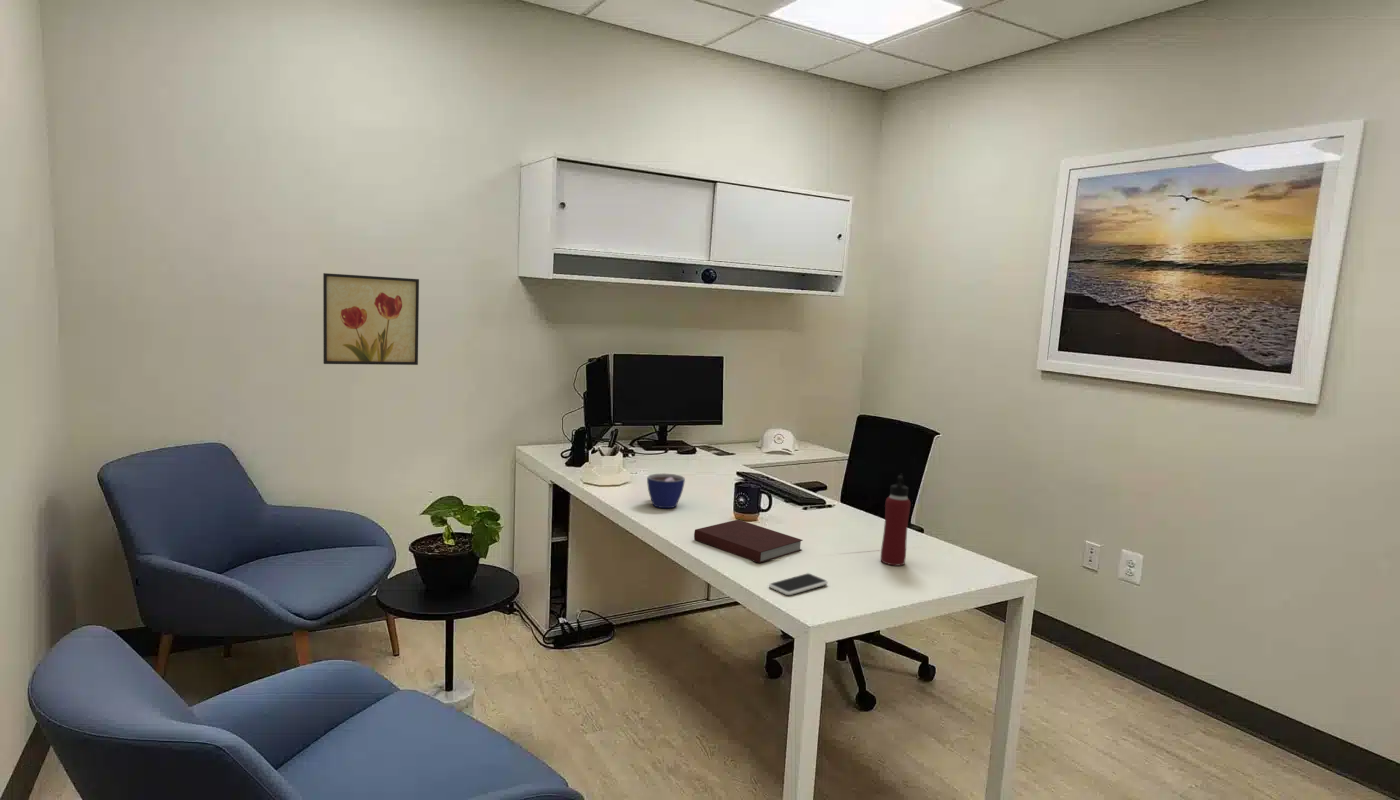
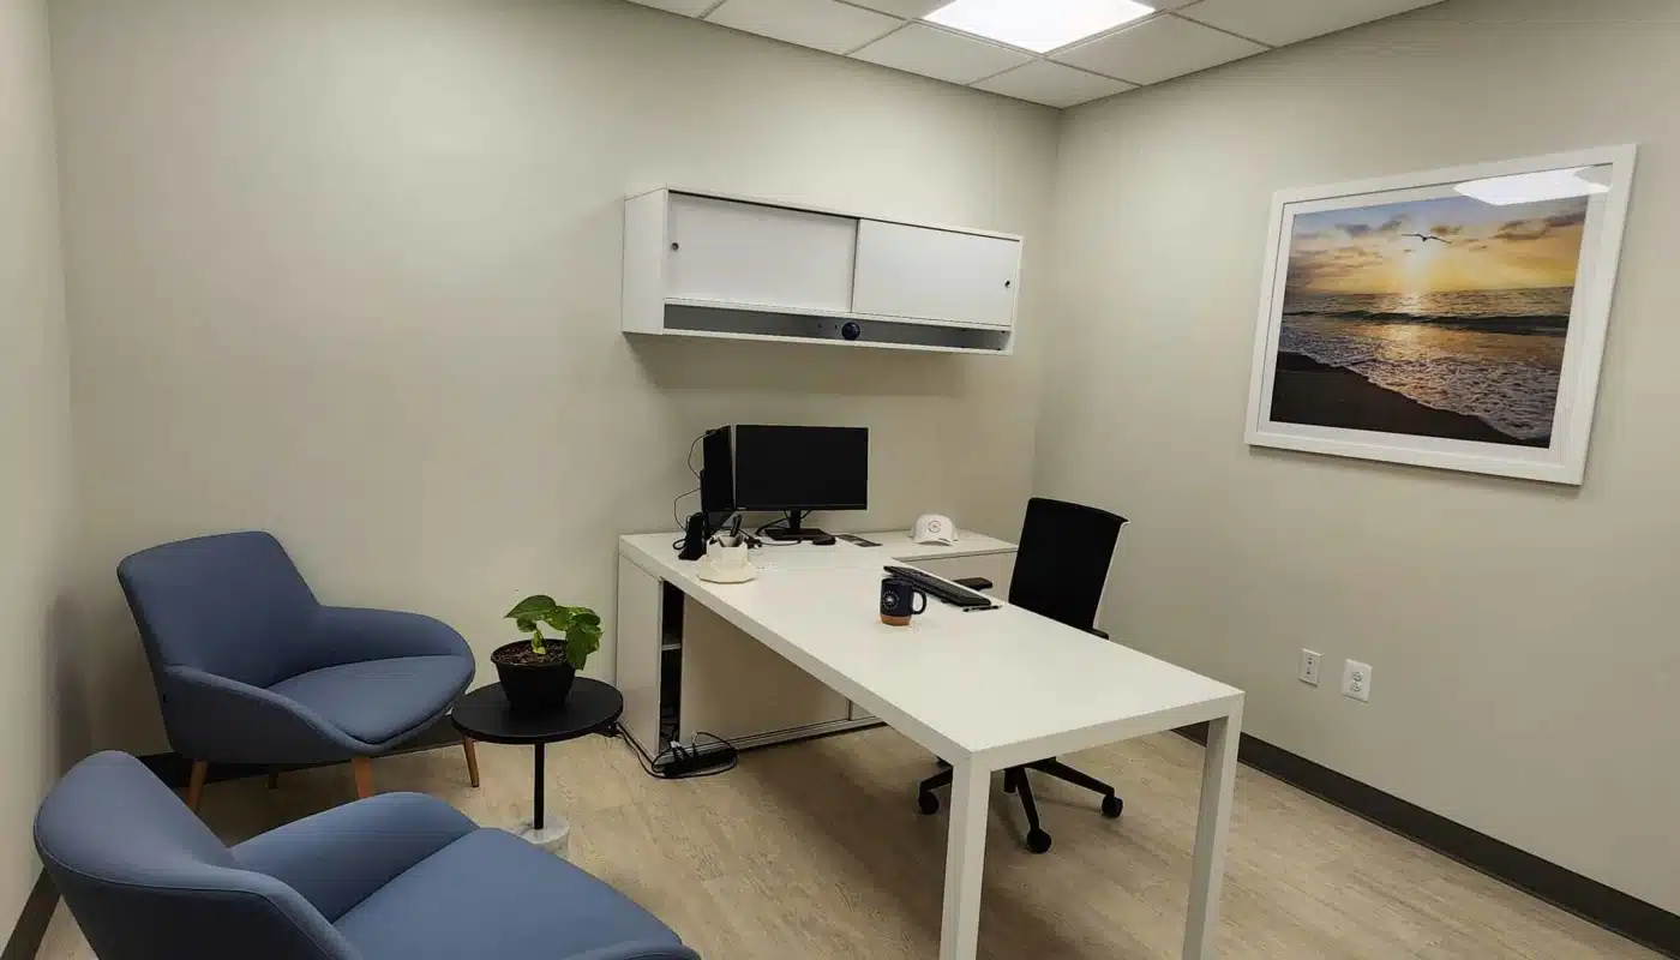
- smartphone [768,572,829,596]
- water bottle [880,473,912,567]
- wall art [322,272,420,366]
- cup [646,472,686,509]
- notebook [693,519,804,564]
